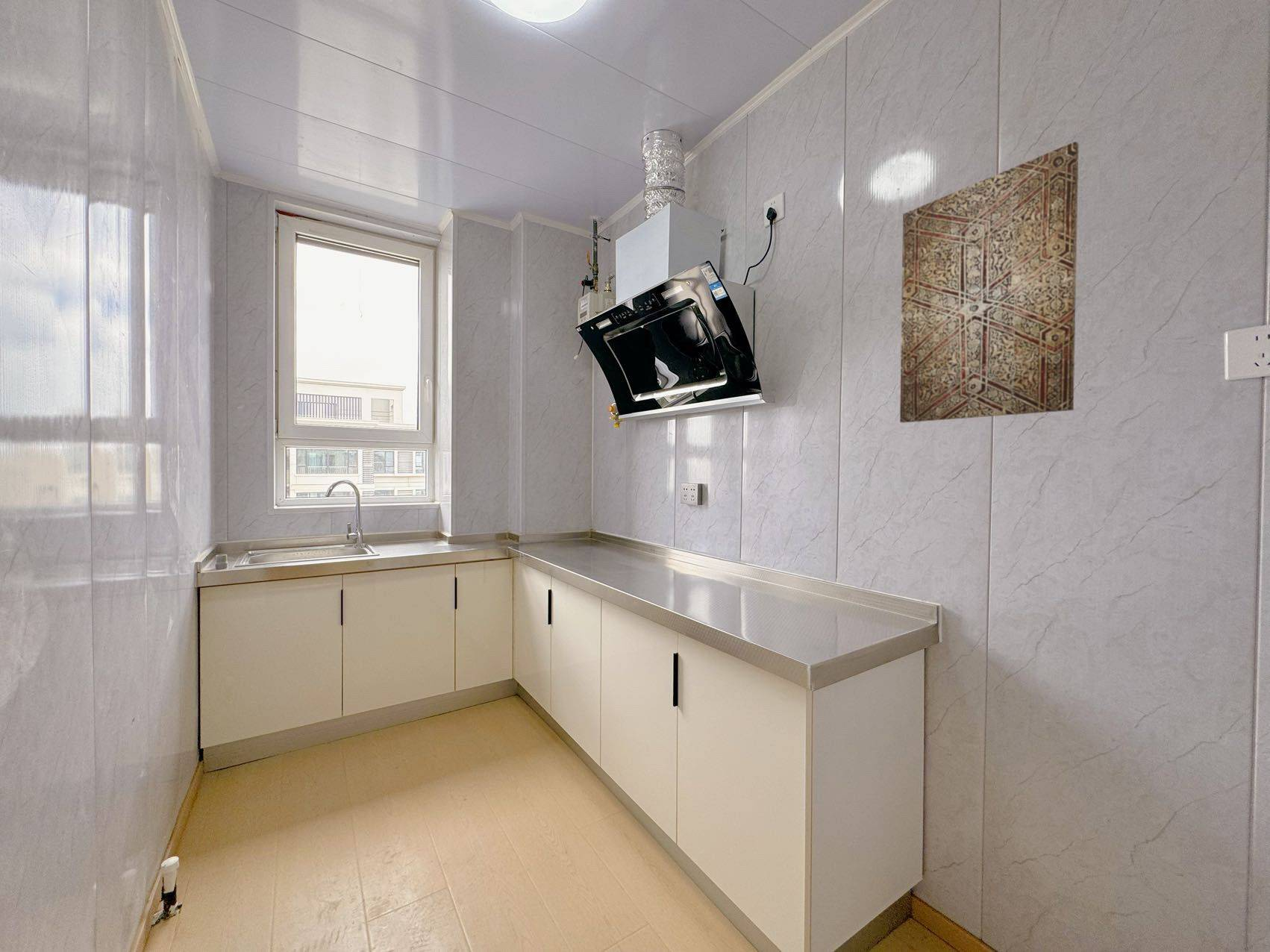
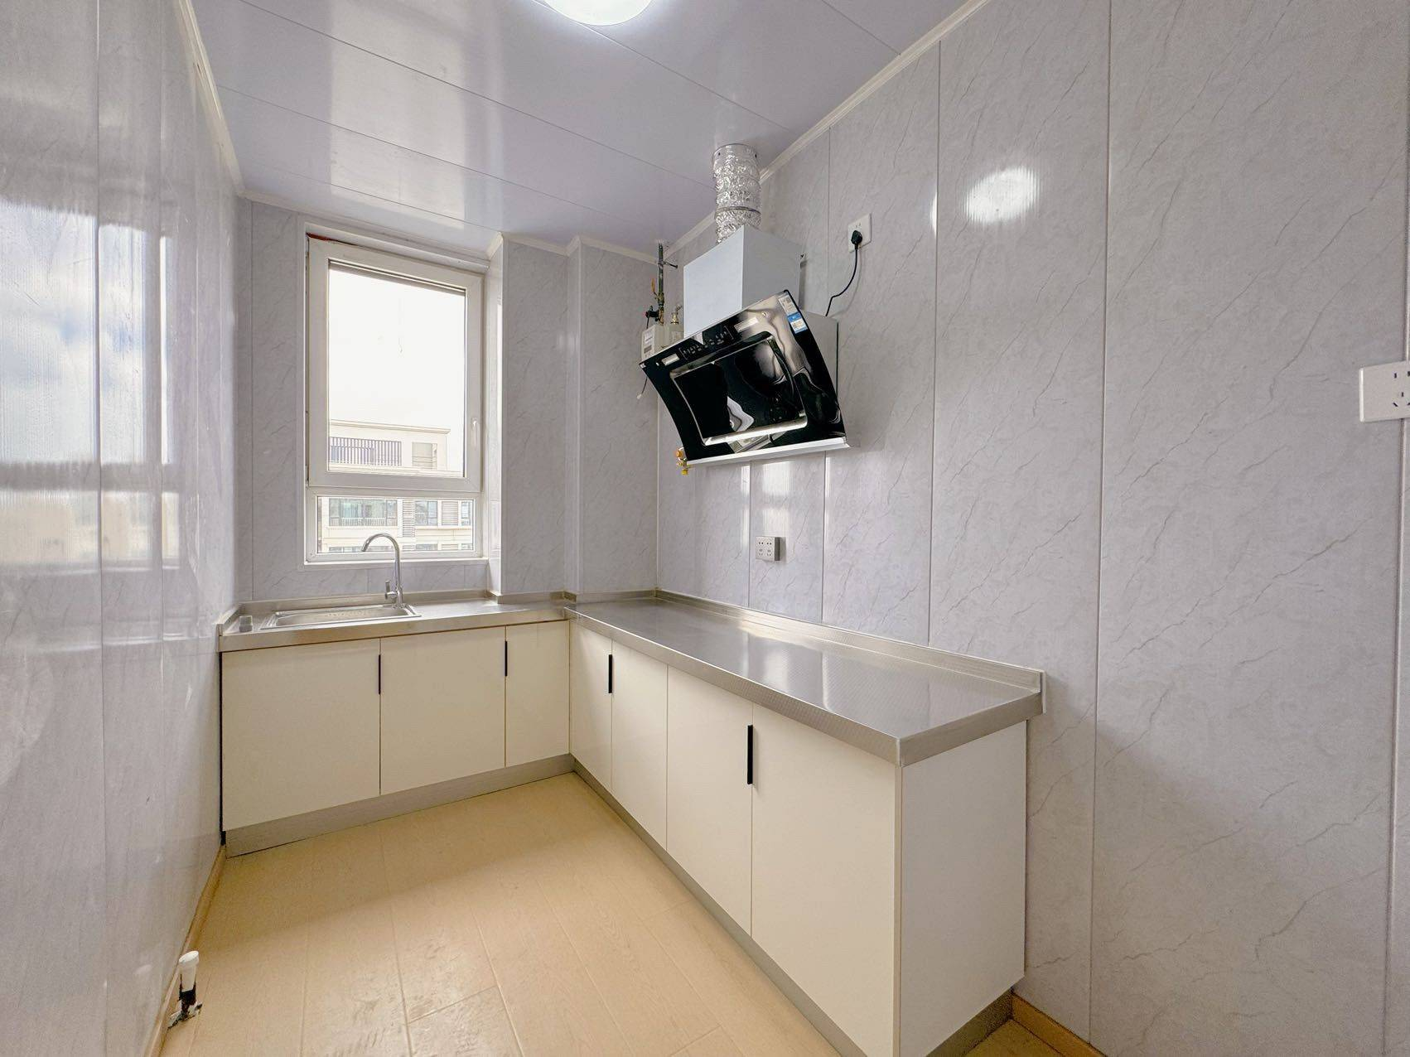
- wall art [899,140,1079,424]
